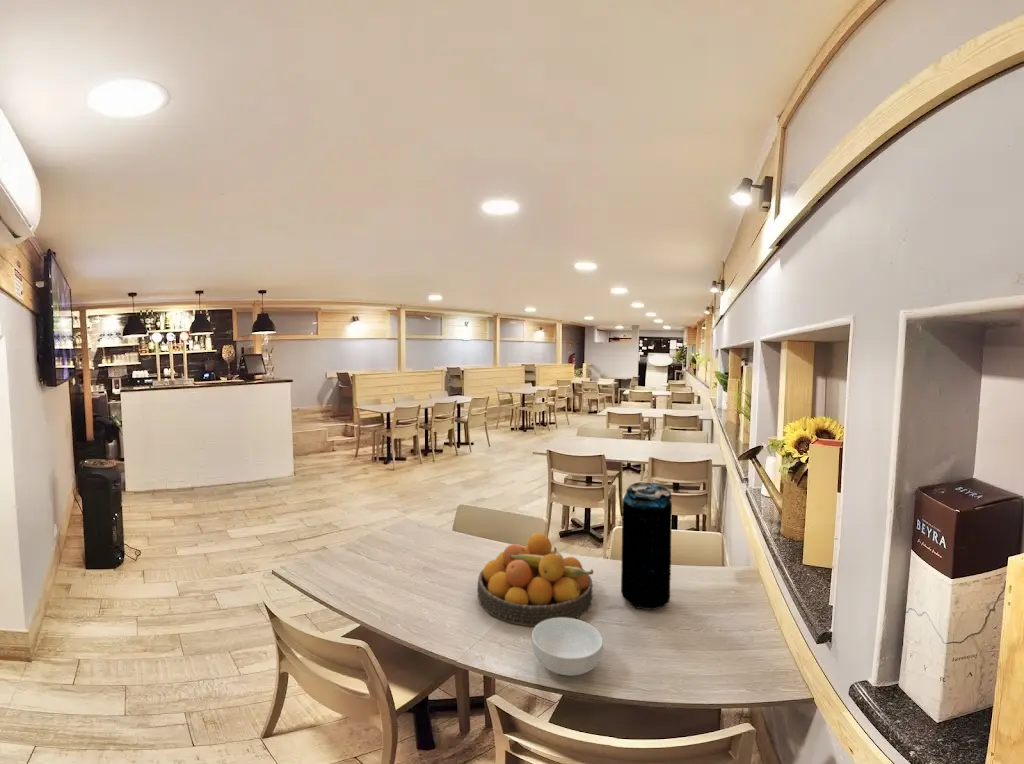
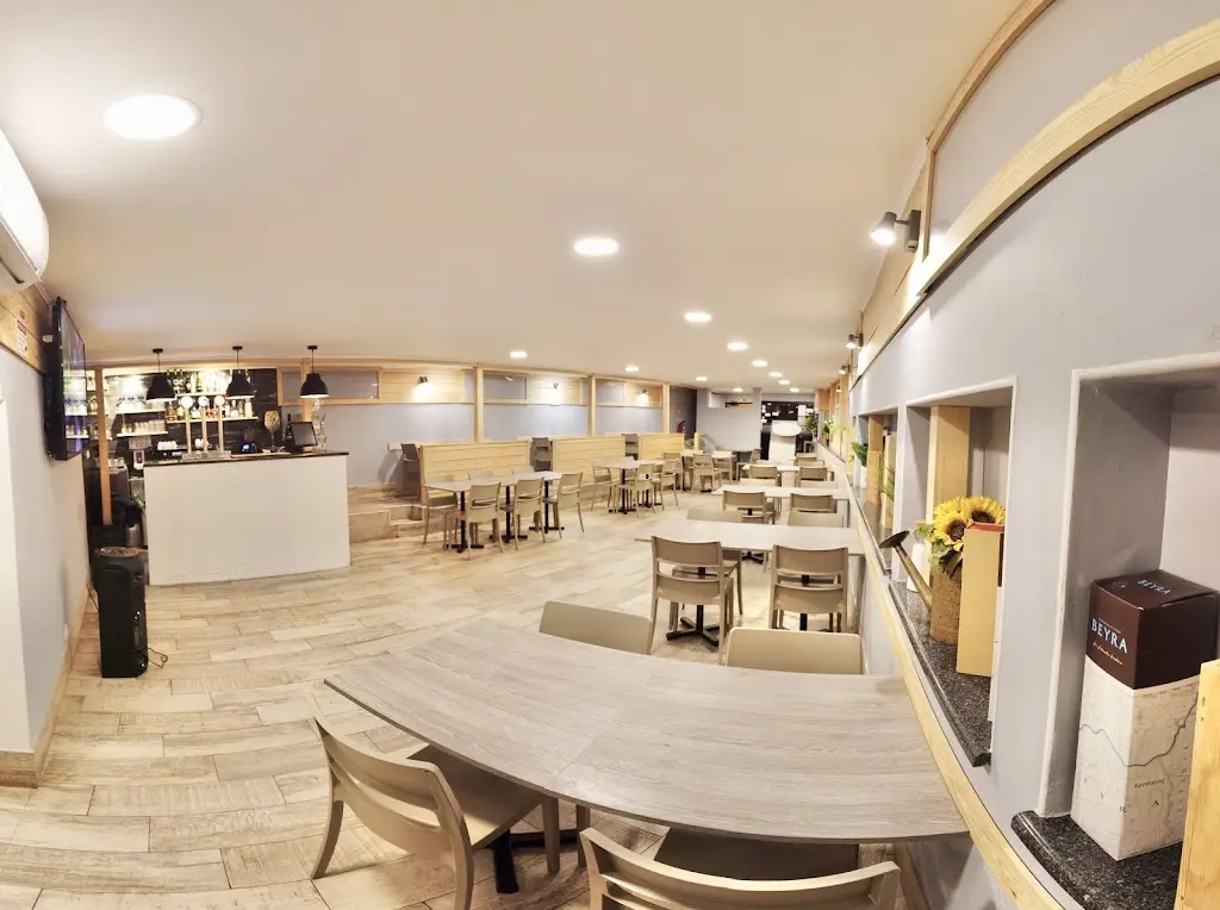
- cereal bowl [531,618,604,677]
- fruit bowl [476,532,595,627]
- beverage can [620,482,673,611]
